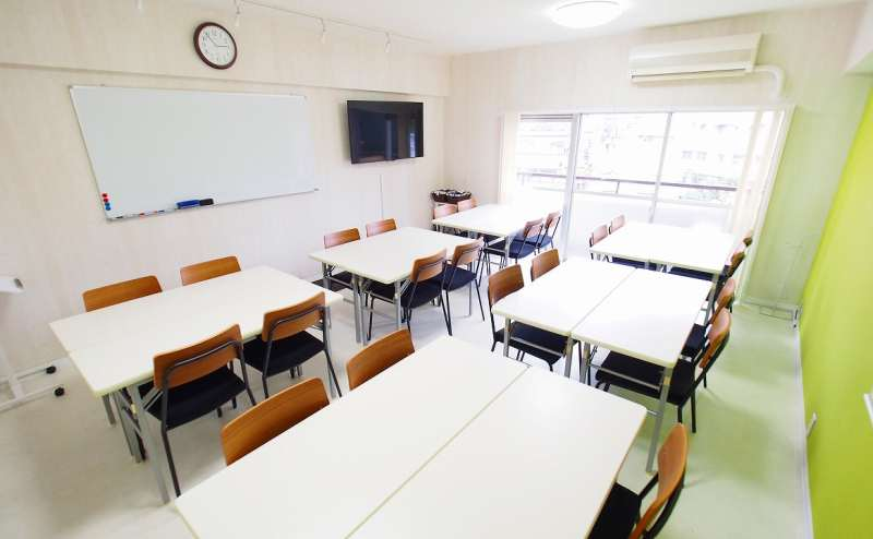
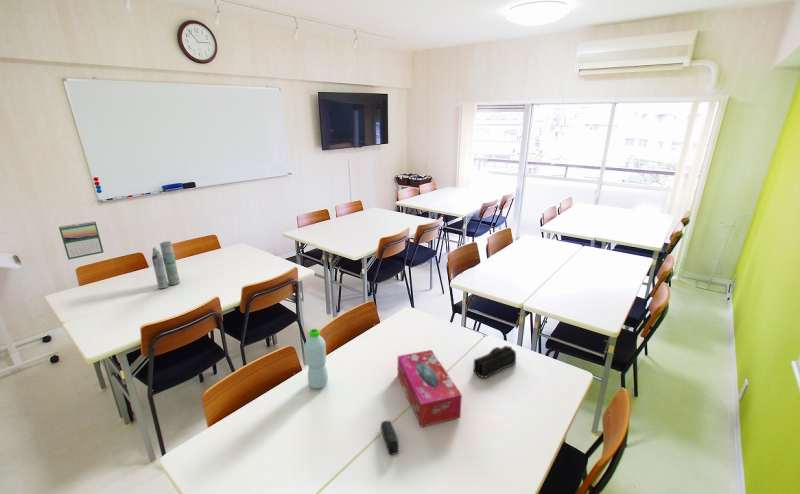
+ calendar [58,220,104,260]
+ water bottle [304,328,329,389]
+ aerosol can [151,240,181,290]
+ tissue box [397,349,463,428]
+ stapler [380,419,400,456]
+ pencil case [472,345,517,379]
